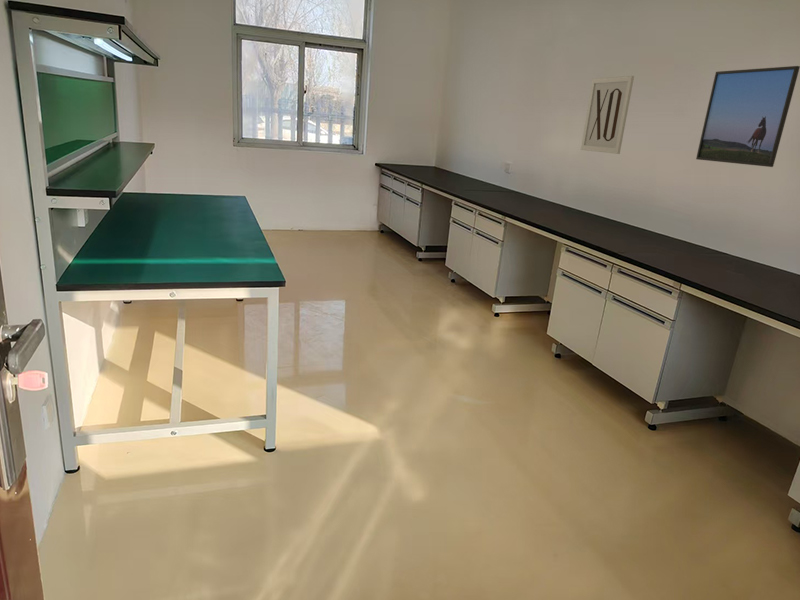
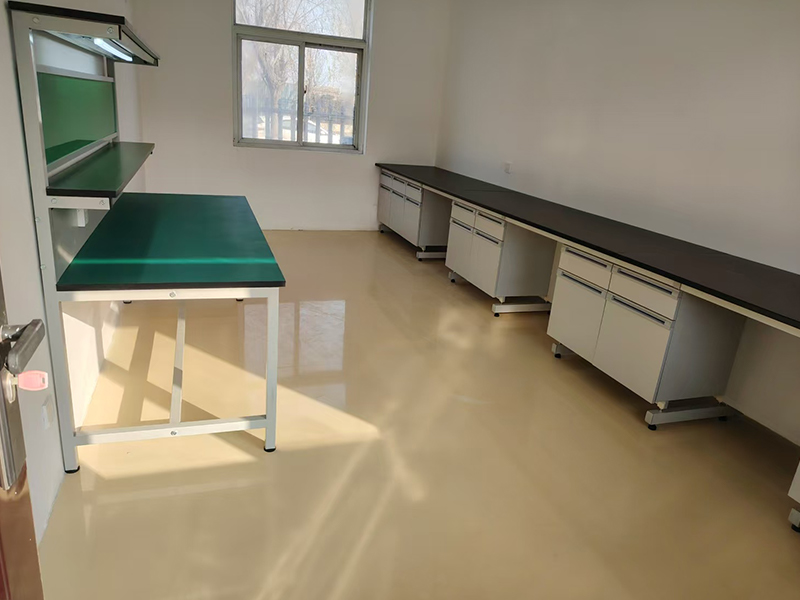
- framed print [695,65,800,168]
- wall art [580,75,635,155]
